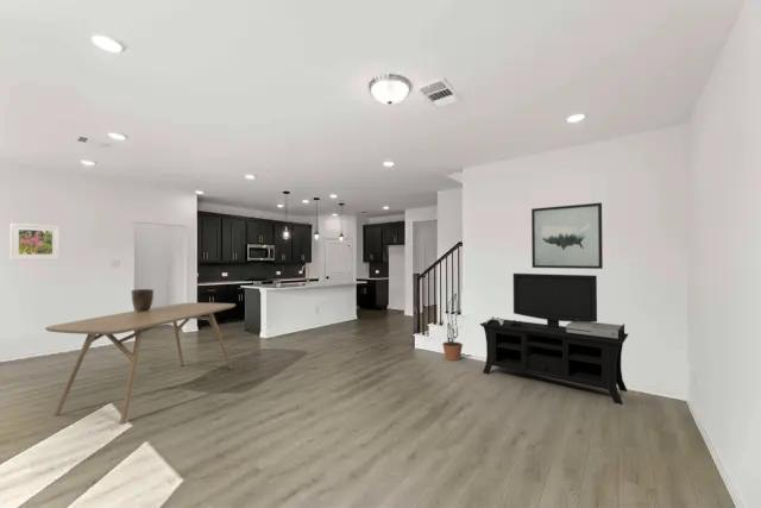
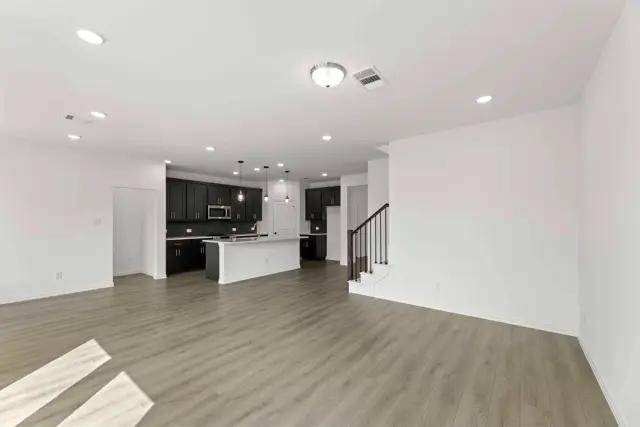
- media console [478,272,629,406]
- wall art [530,201,604,270]
- ceramic pot [130,288,155,312]
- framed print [10,222,61,261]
- dining table [44,302,237,426]
- decorative plant [441,293,464,362]
